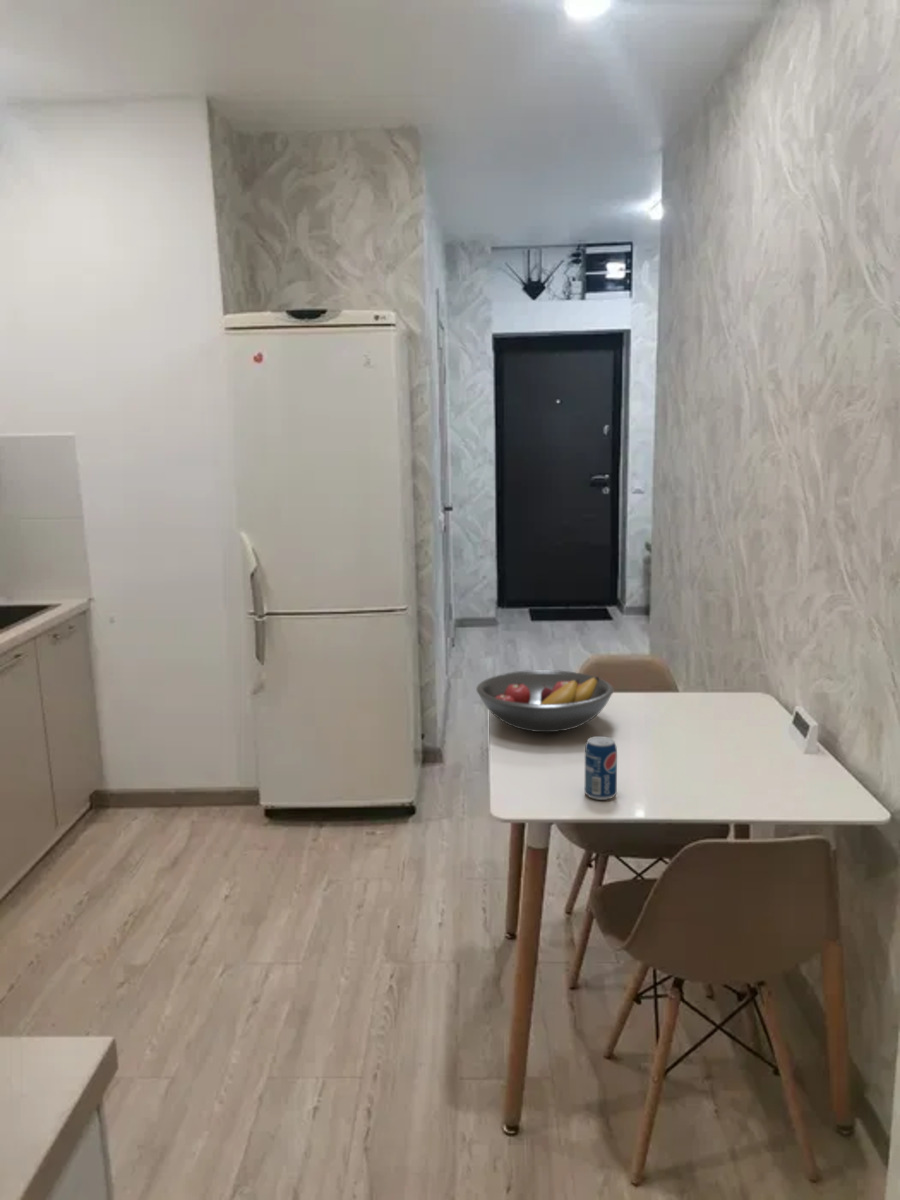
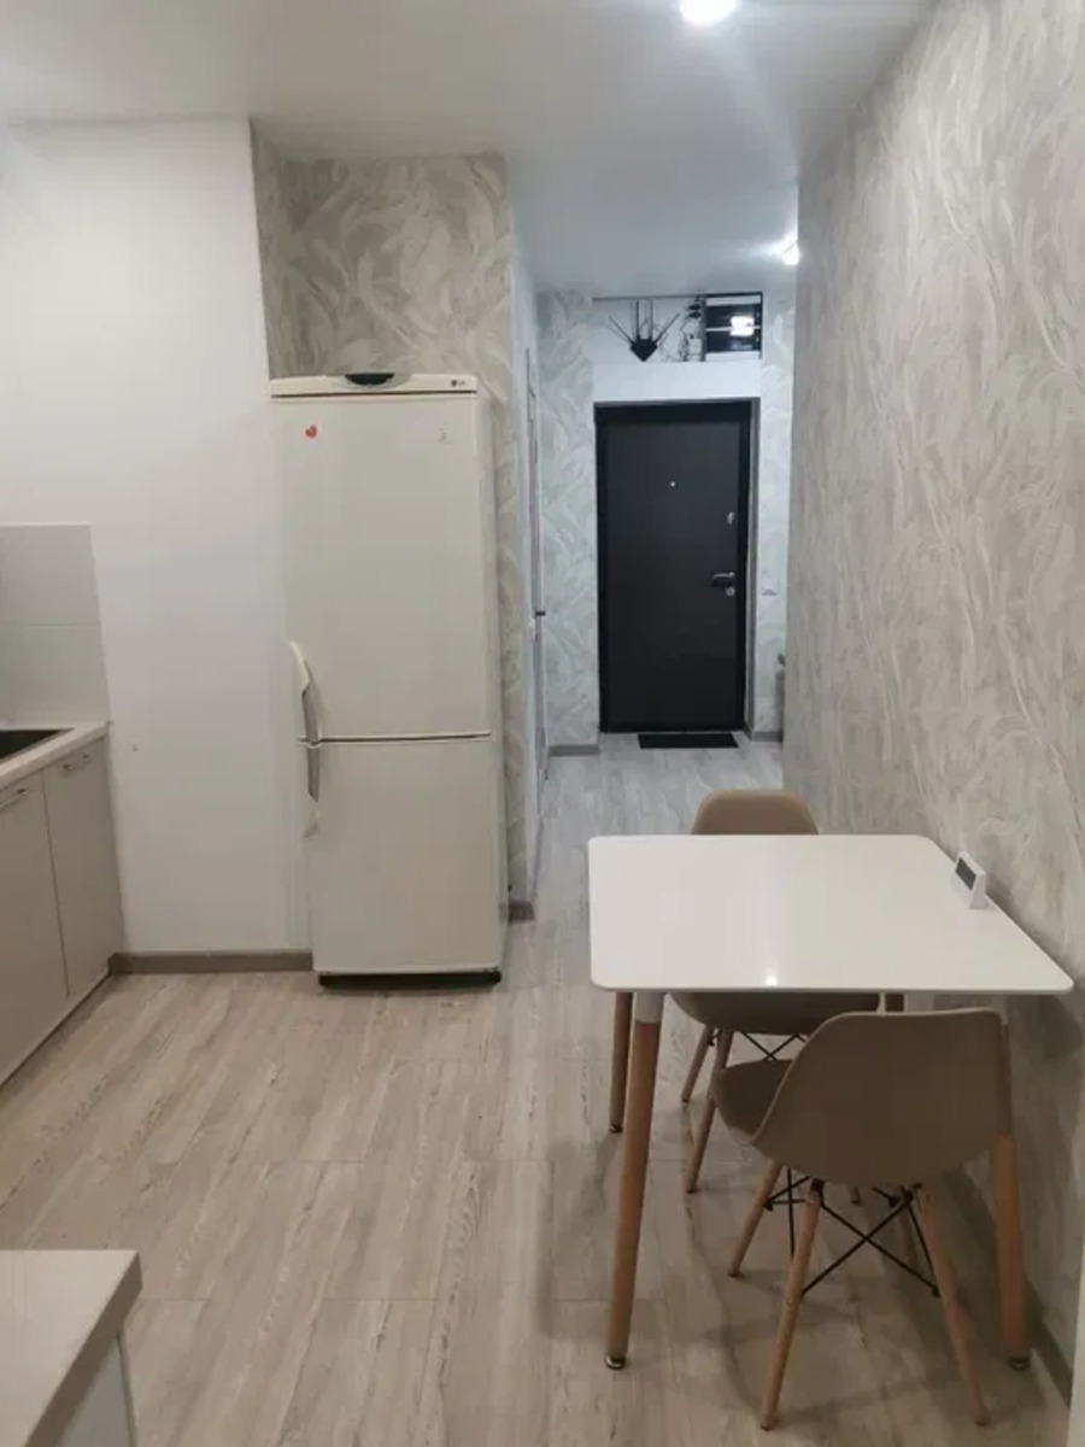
- beverage can [584,735,618,801]
- fruit bowl [475,669,614,733]
